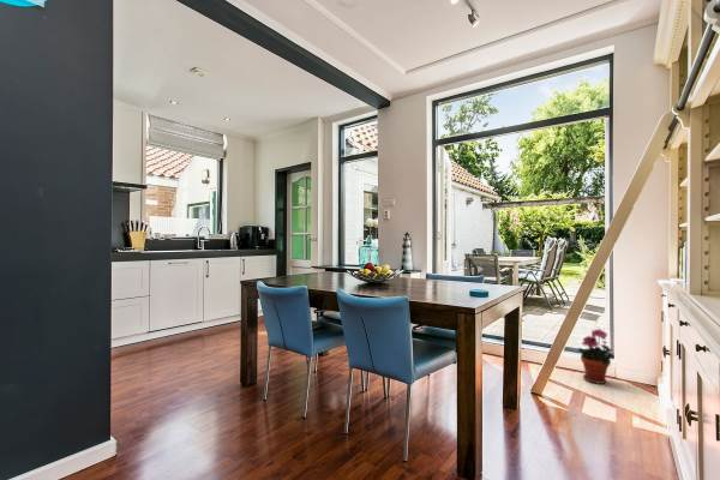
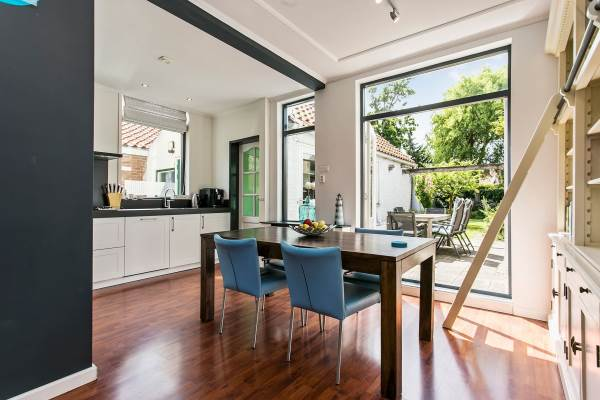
- potted plant [577,329,616,385]
